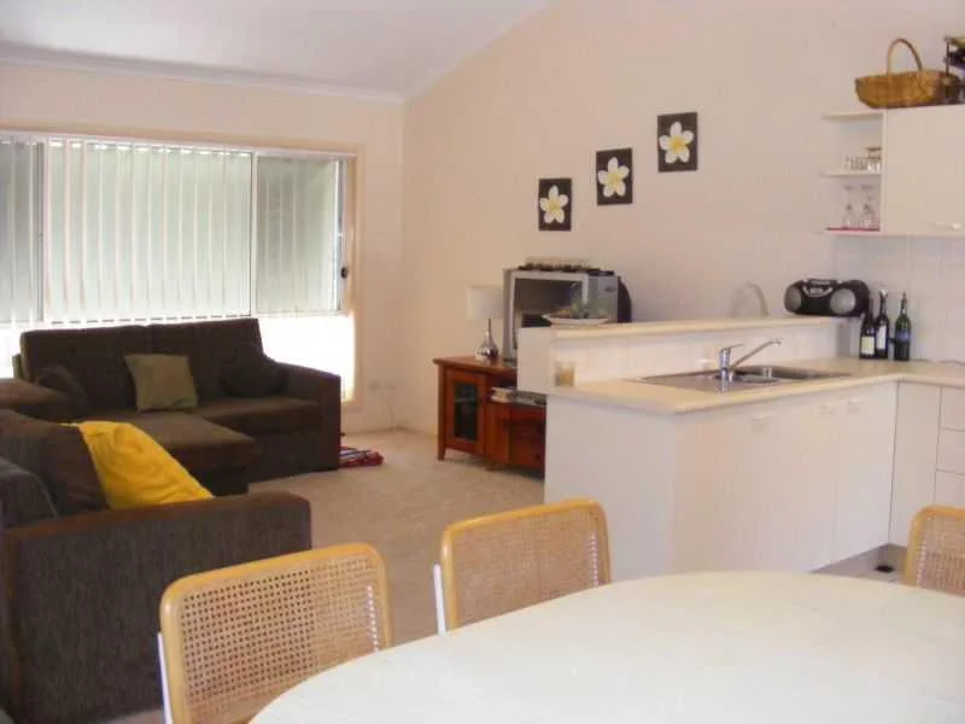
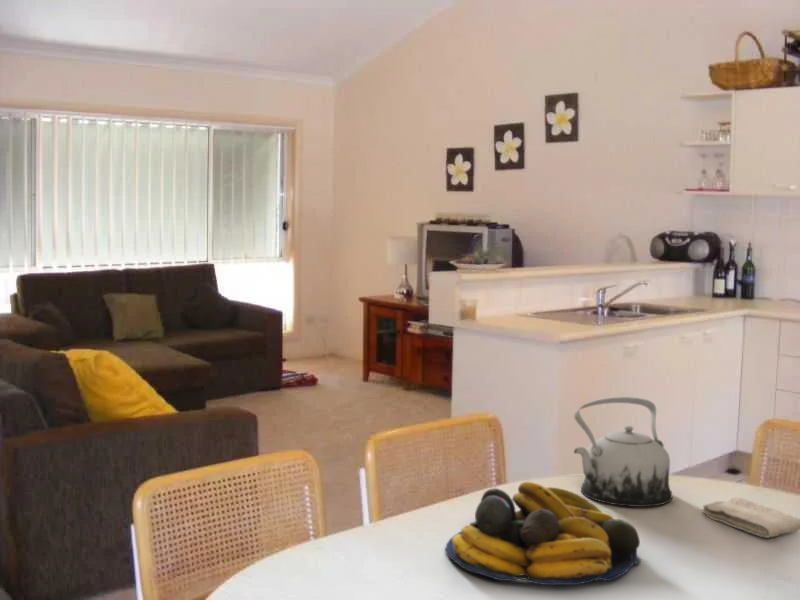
+ washcloth [701,497,800,539]
+ teapot [573,396,674,508]
+ fruit bowl [444,480,642,586]
